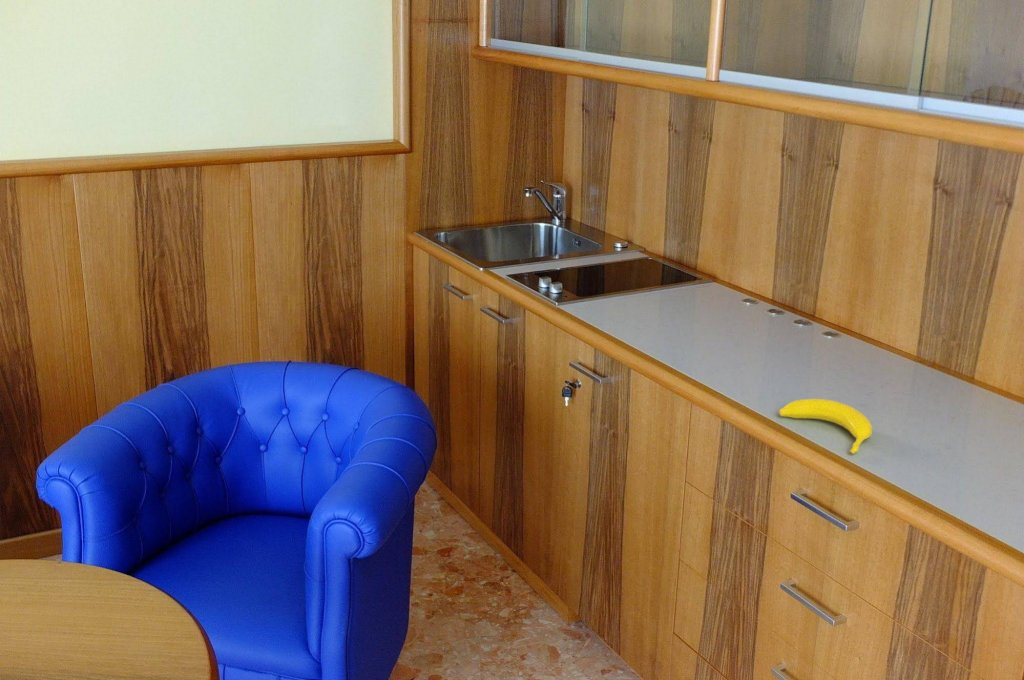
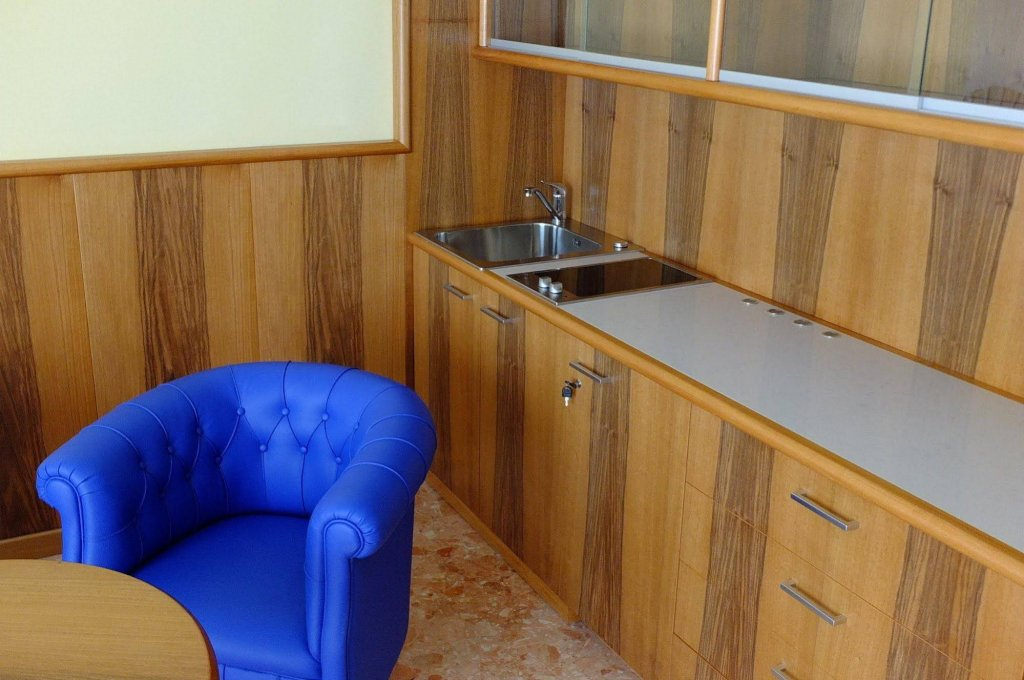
- banana [778,398,873,455]
